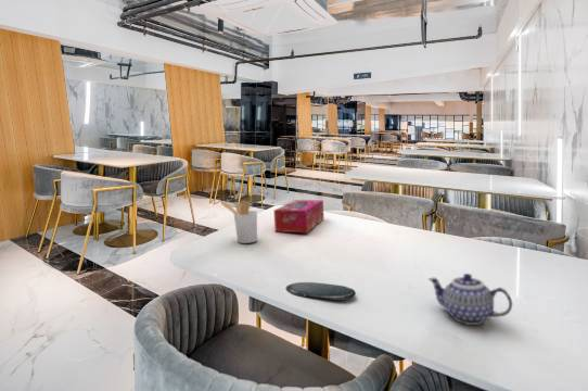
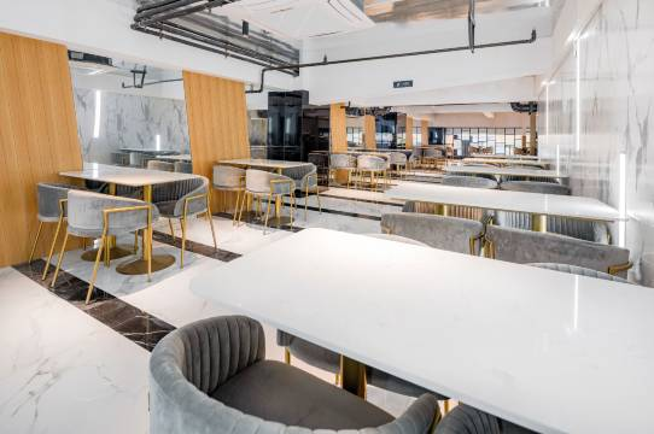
- tissue box [272,199,325,234]
- oval tray [284,281,357,301]
- utensil holder [221,200,258,244]
- teapot [427,273,513,326]
